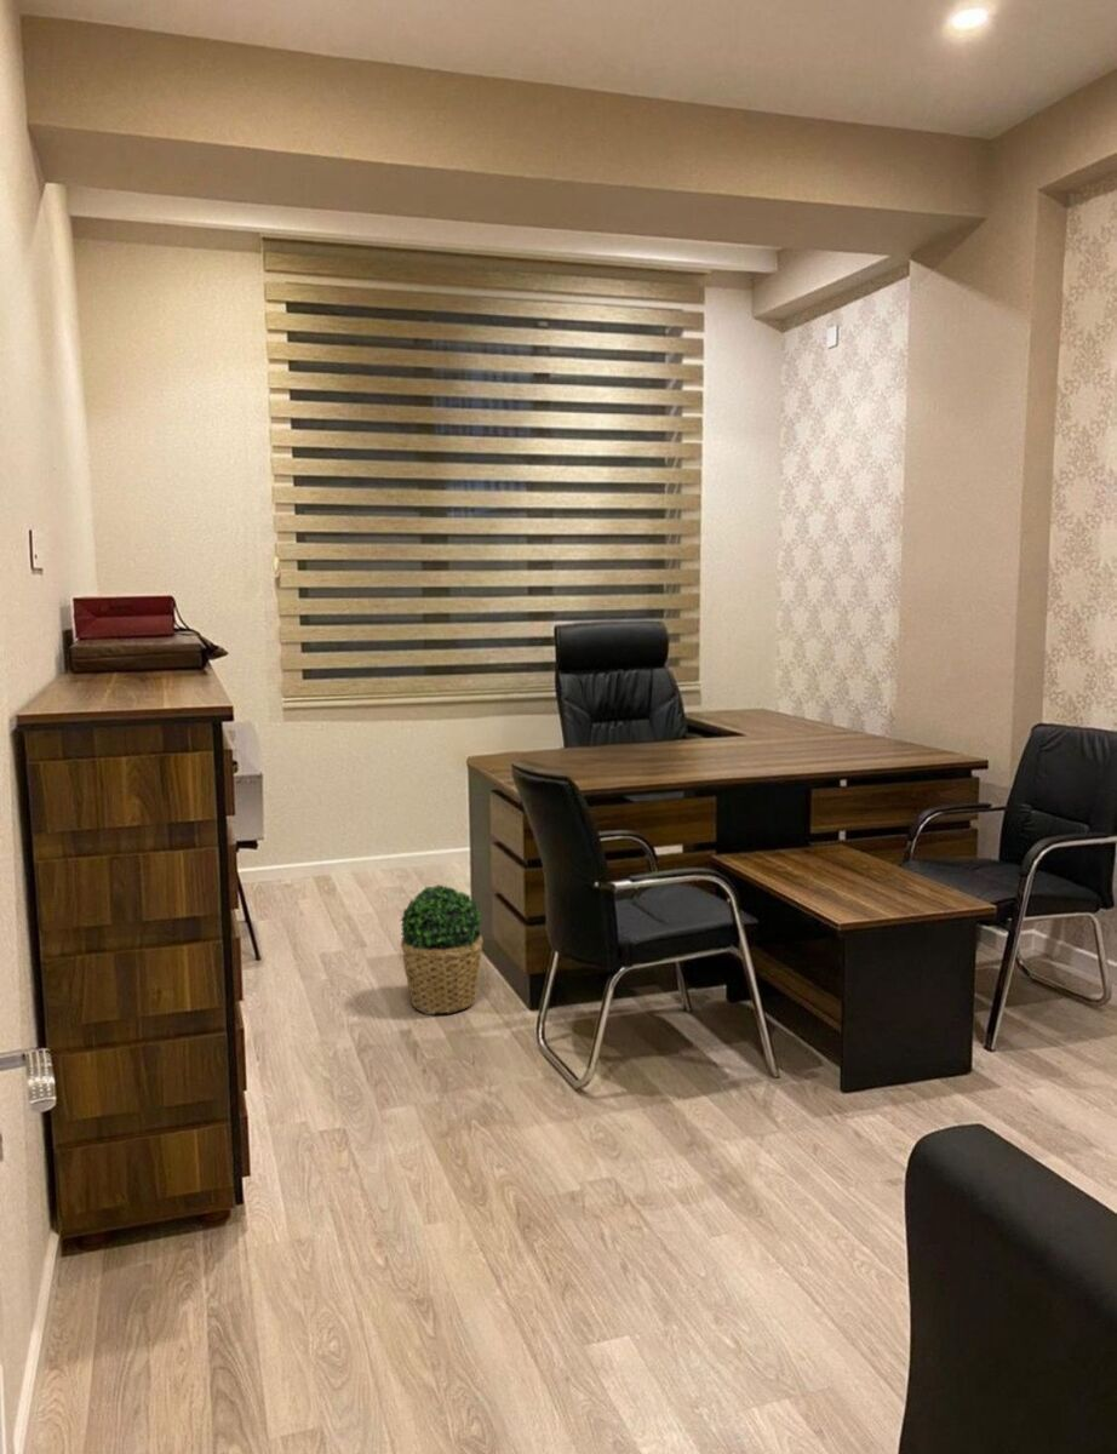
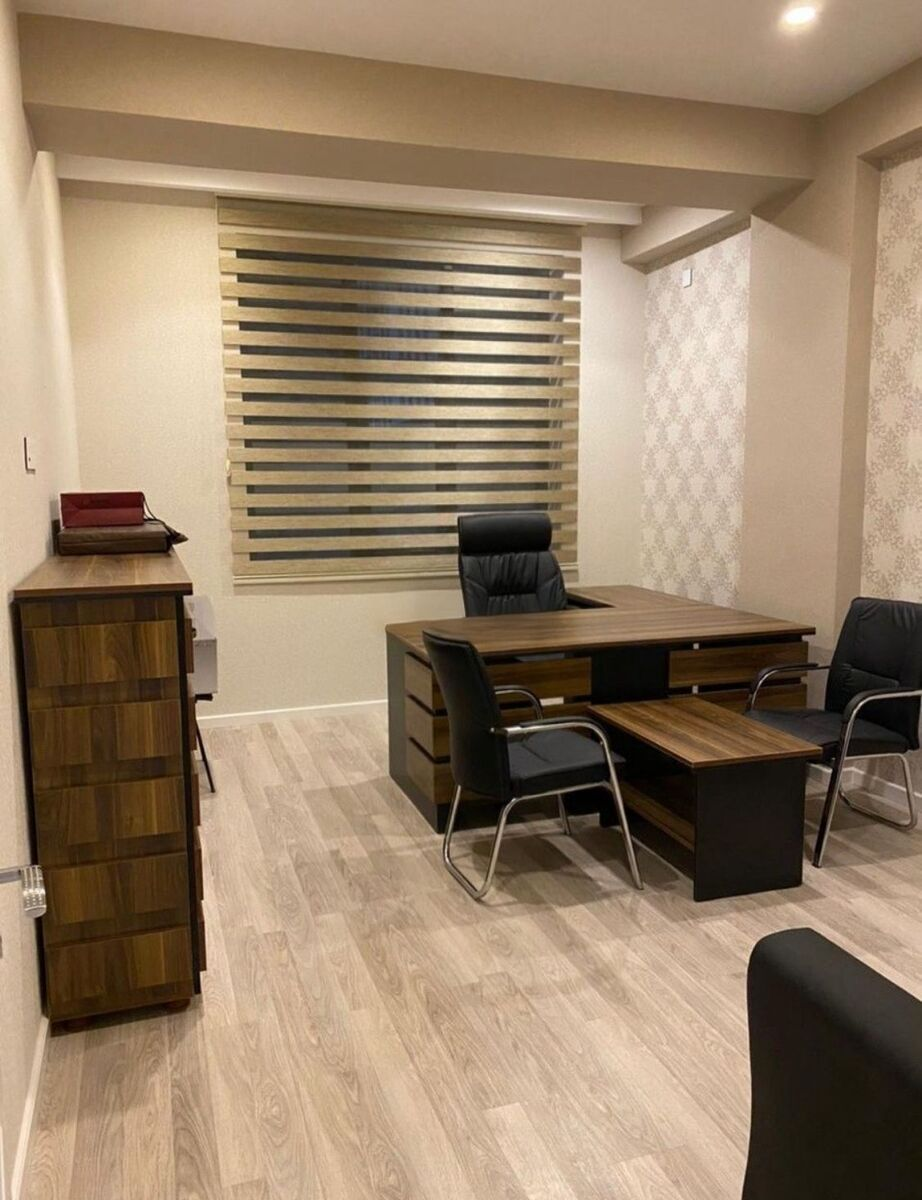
- potted plant [397,883,483,1015]
